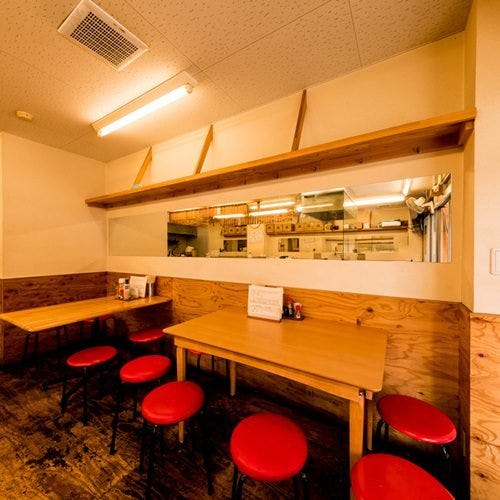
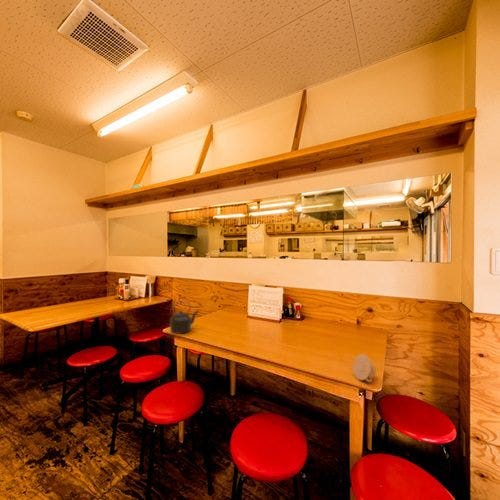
+ cup [352,353,377,384]
+ kettle [169,301,200,335]
